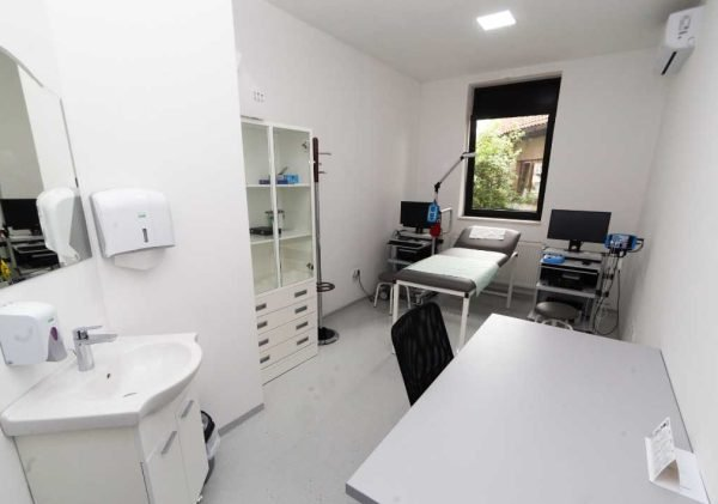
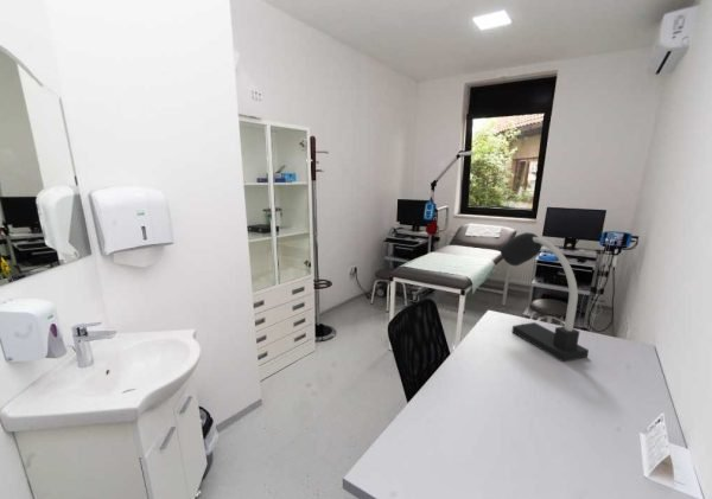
+ desk lamp [500,231,590,363]
